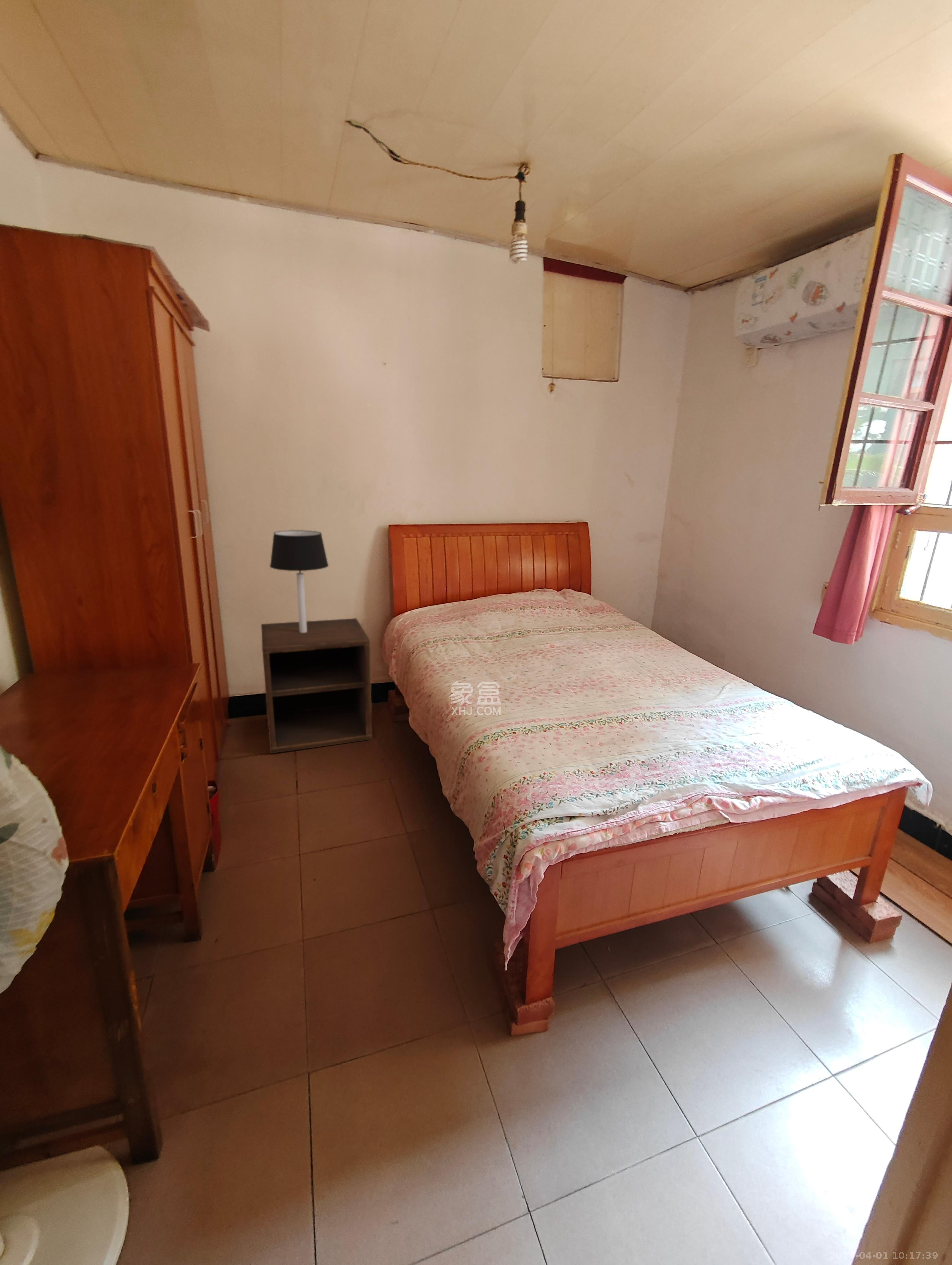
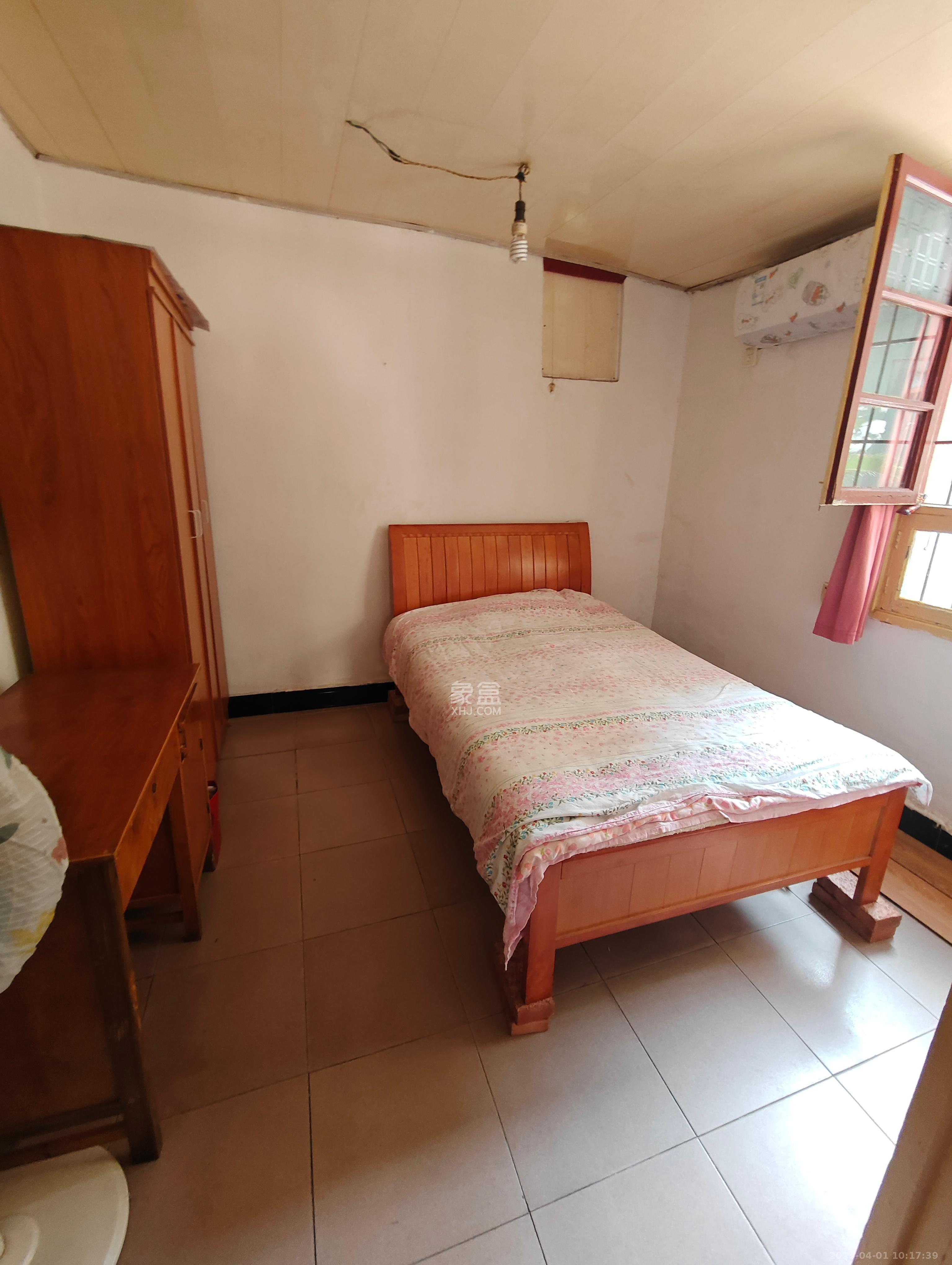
- nightstand [261,618,372,754]
- table lamp [270,530,329,633]
